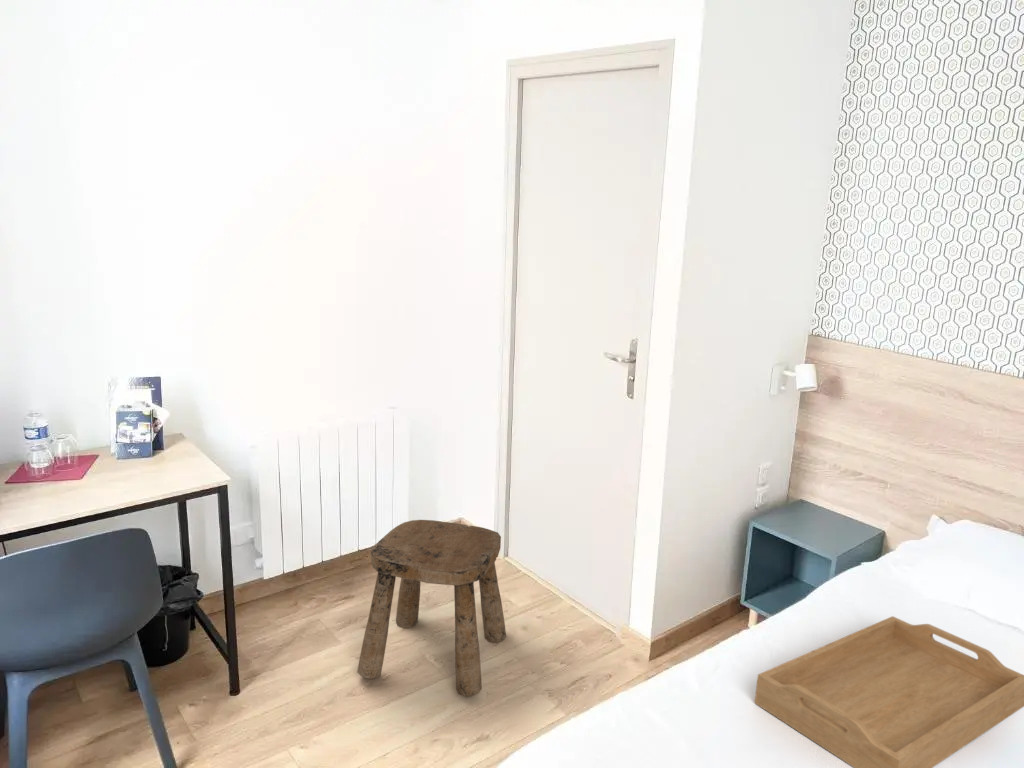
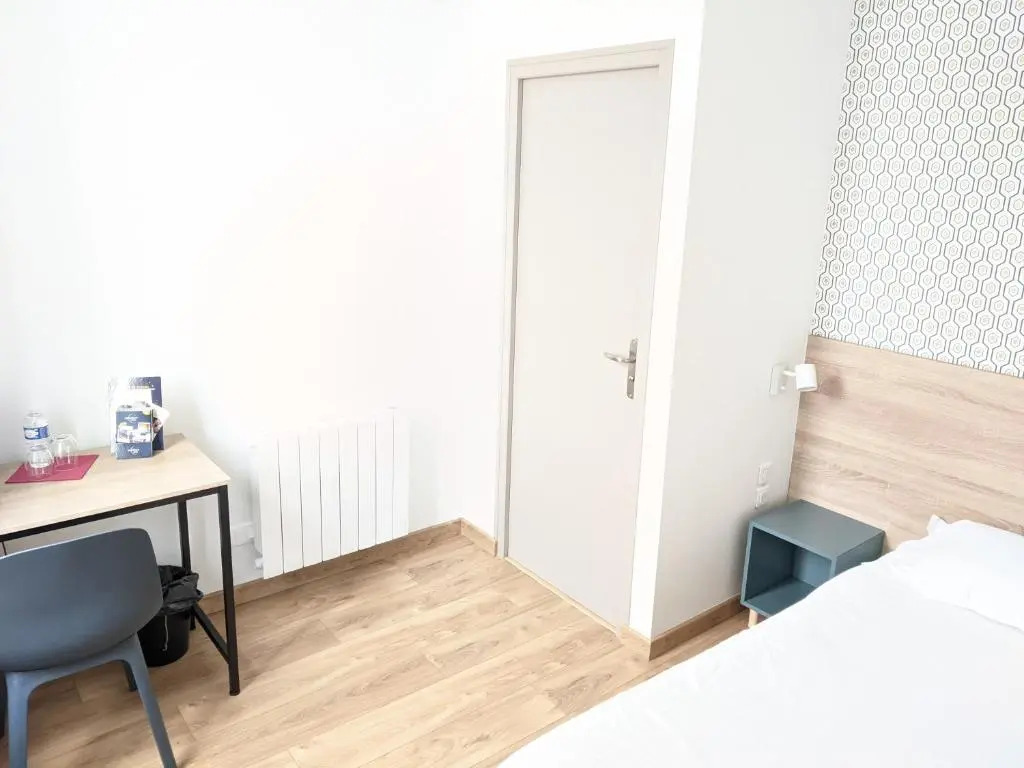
- serving tray [754,615,1024,768]
- stool [356,519,507,697]
